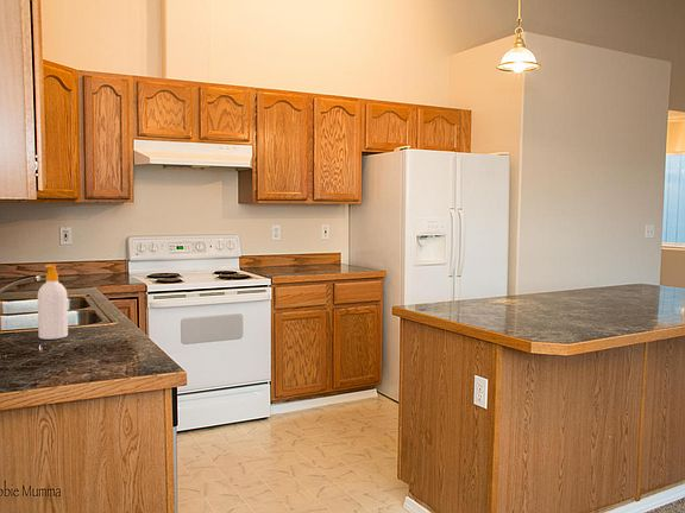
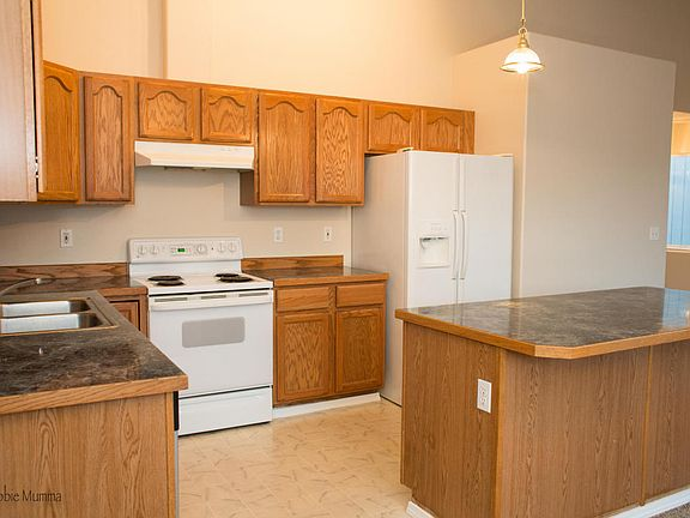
- soap bottle [37,264,69,341]
